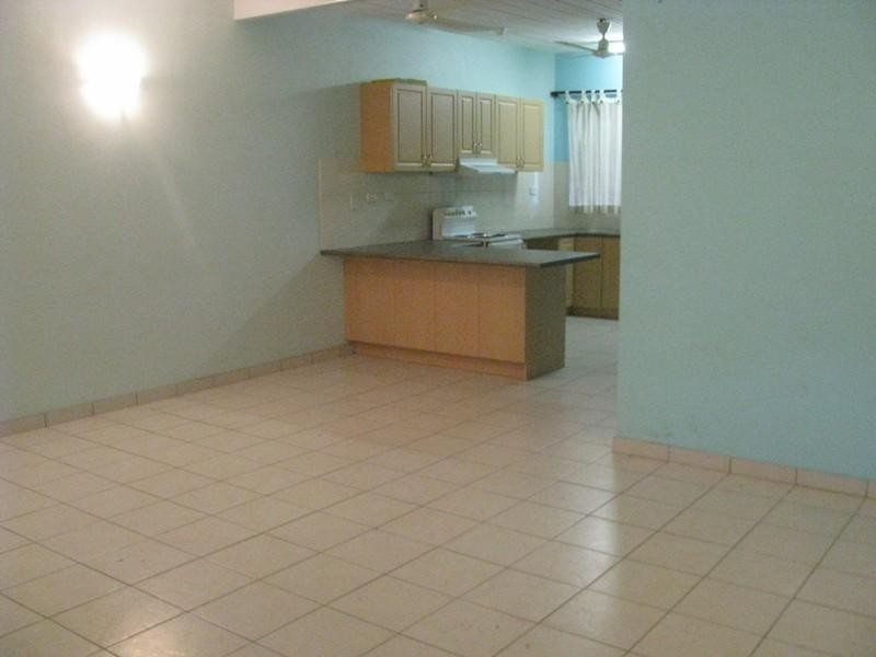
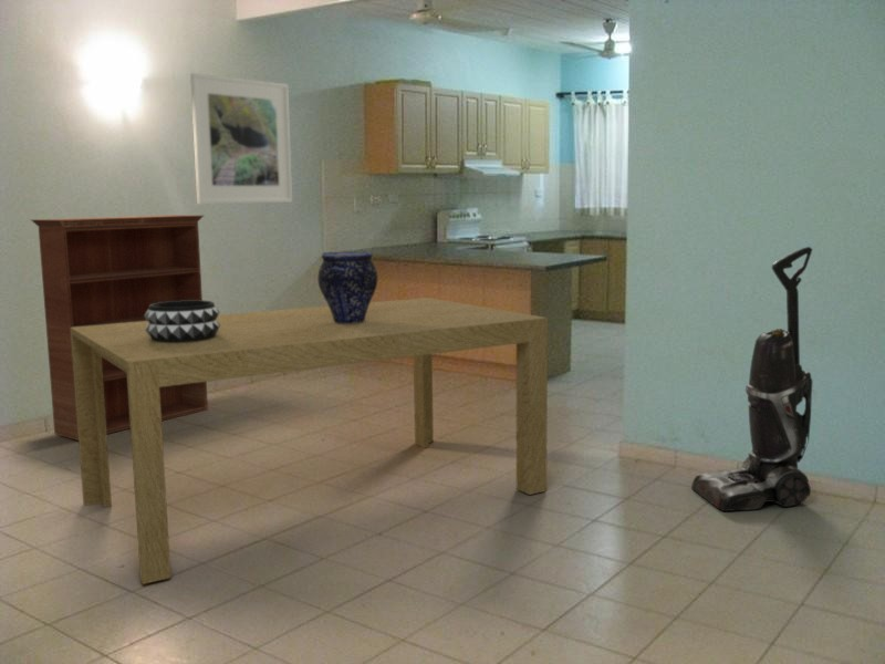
+ decorative bowl [145,299,220,343]
+ bookcase [30,214,209,442]
+ dining table [71,297,549,585]
+ vacuum cleaner [690,246,814,512]
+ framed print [189,72,293,206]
+ vase [316,251,379,324]
